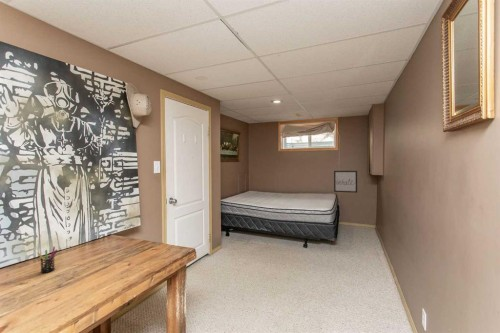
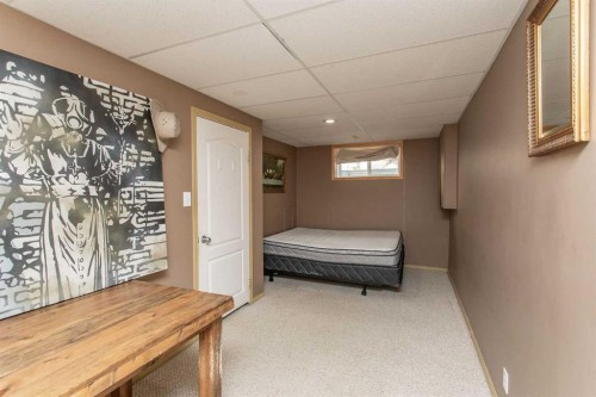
- pen holder [36,246,59,274]
- wall art [333,170,358,194]
